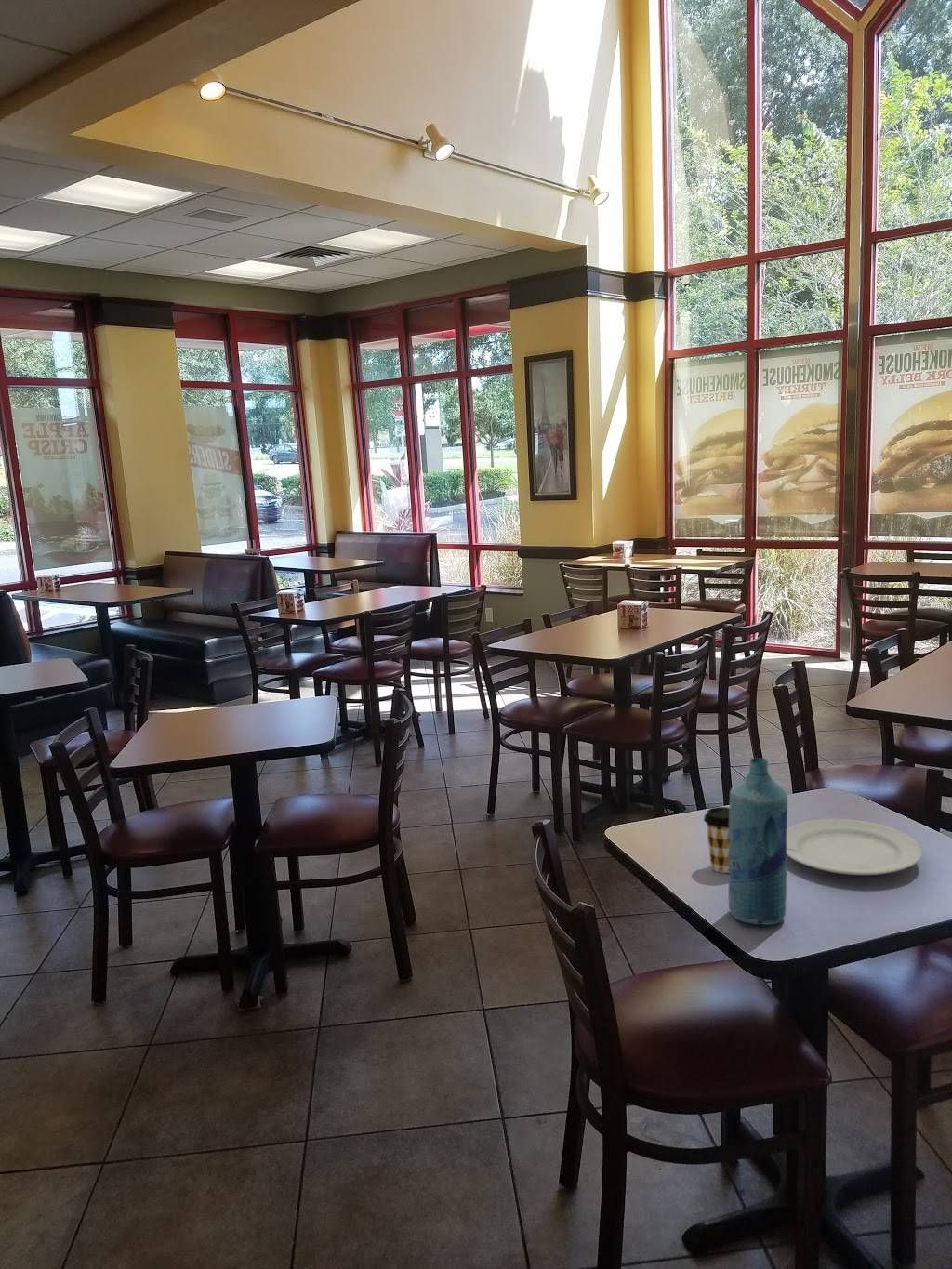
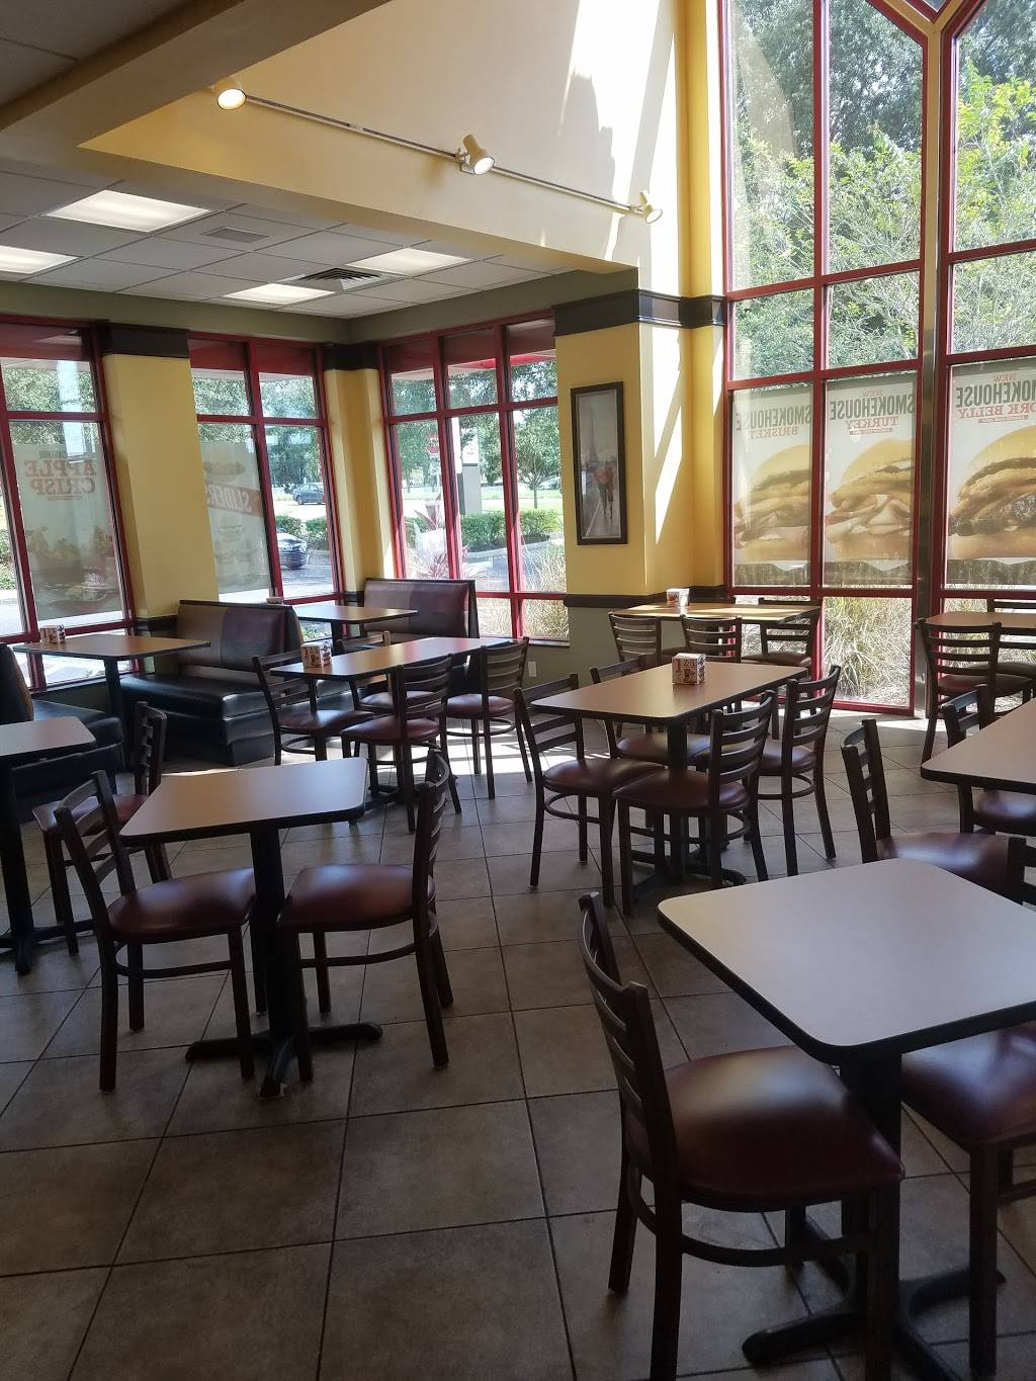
- bottle [728,757,788,926]
- coffee cup [703,806,730,874]
- chinaware [787,818,923,876]
